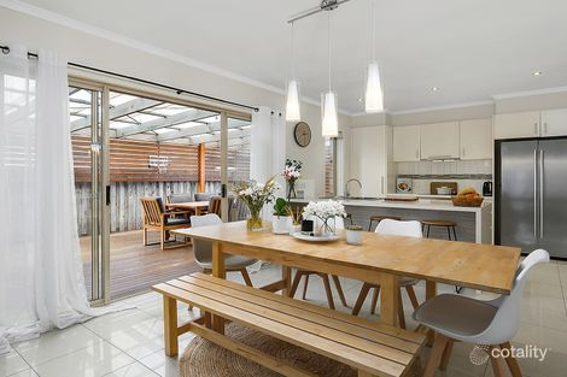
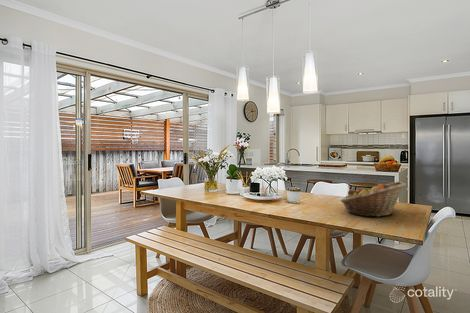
+ fruit basket [339,181,407,218]
